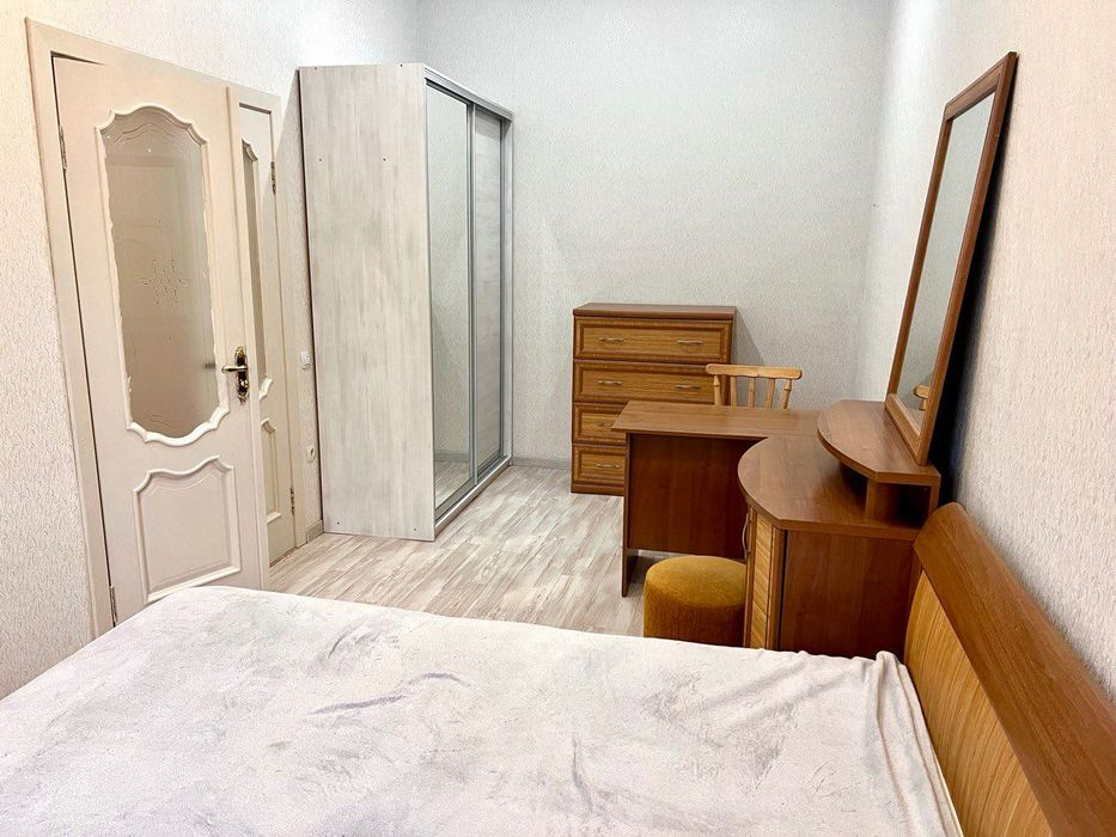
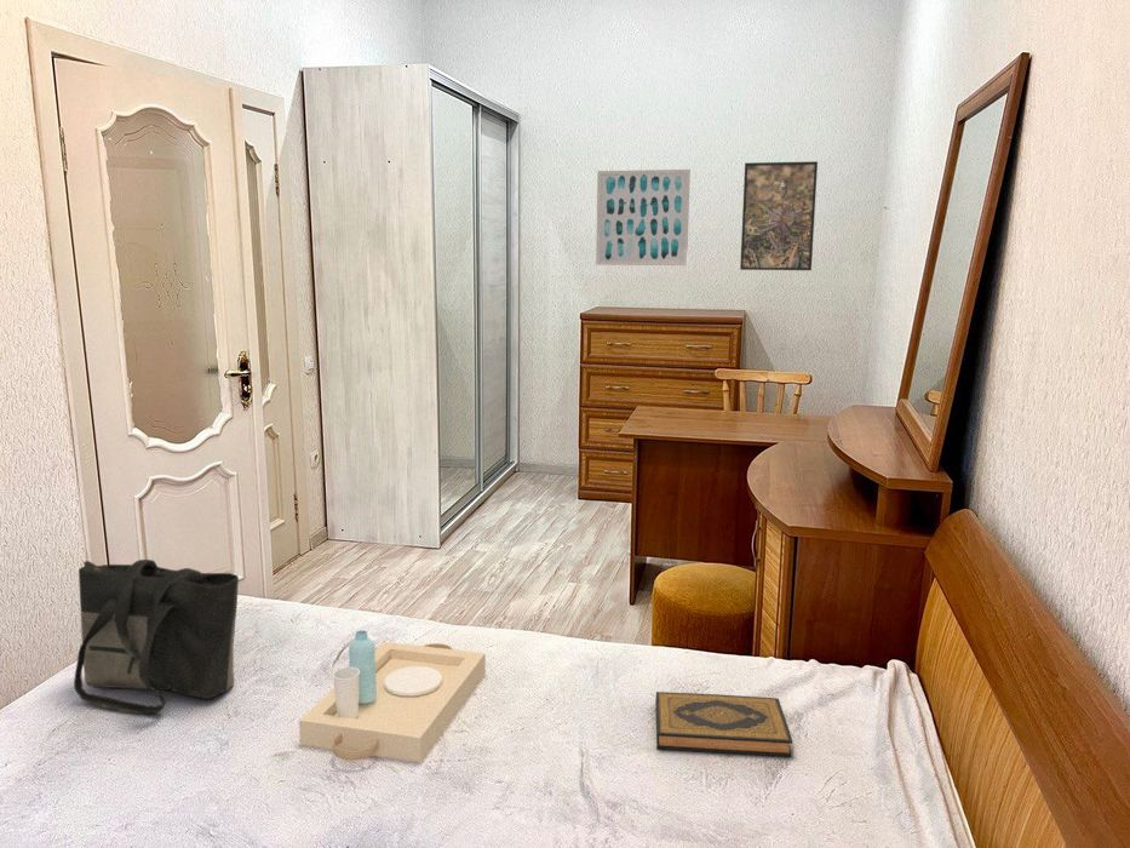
+ wall art [595,168,692,267]
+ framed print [739,160,819,271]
+ hardback book [654,691,793,758]
+ serving tray [298,629,487,764]
+ tote bag [73,558,240,716]
